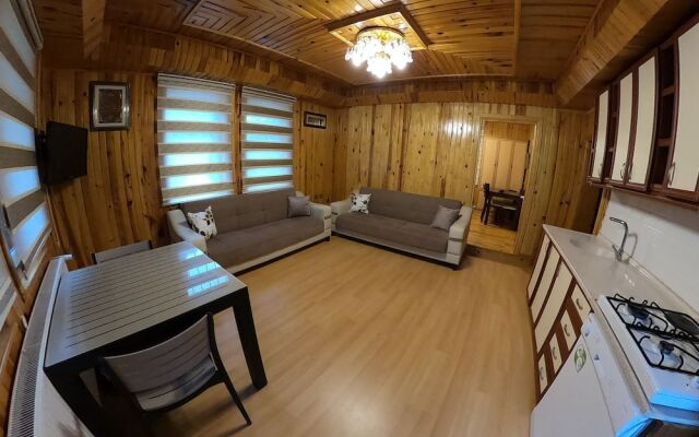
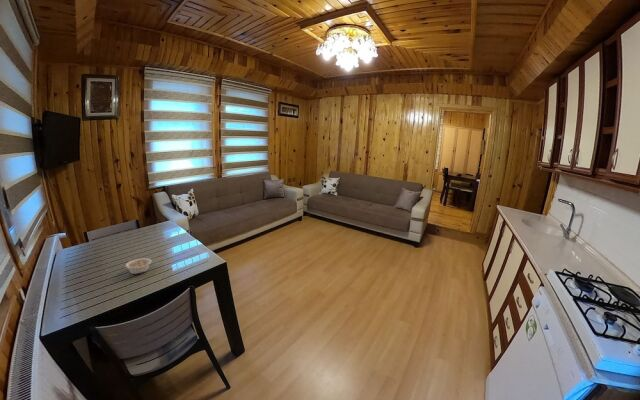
+ legume [125,257,152,275]
